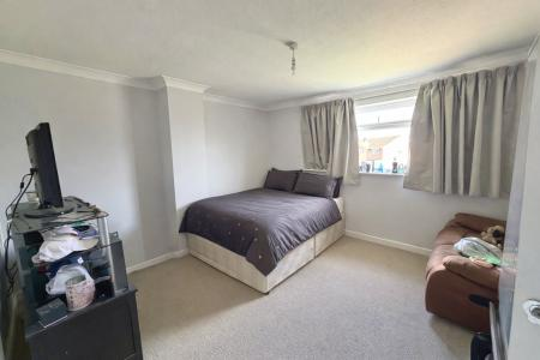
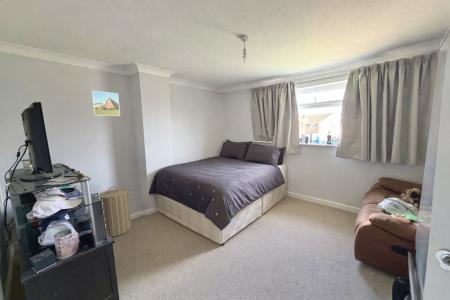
+ laundry hamper [98,186,133,238]
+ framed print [90,90,121,117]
